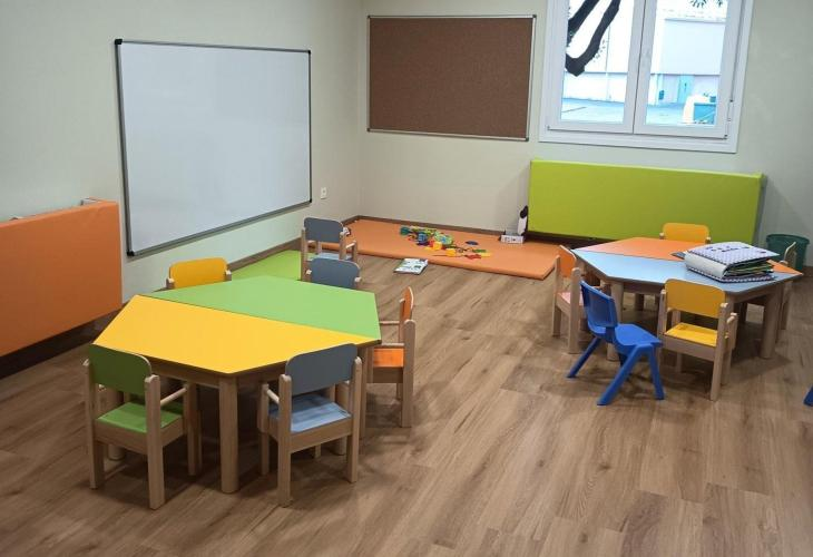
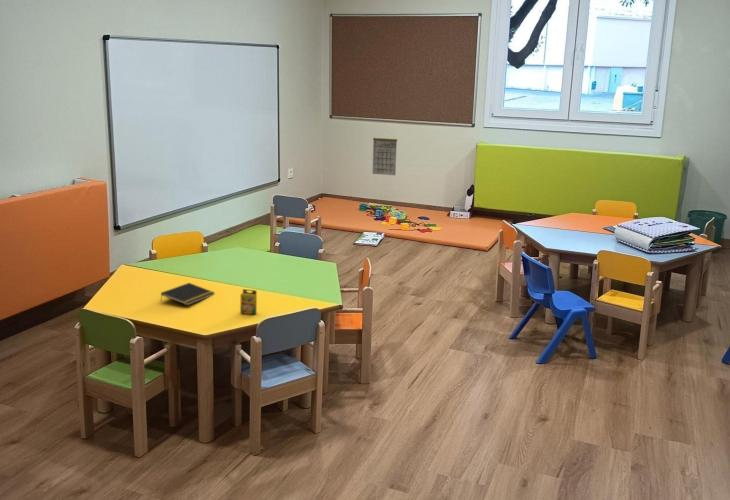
+ crayon box [239,288,258,316]
+ calendar [372,130,398,176]
+ notepad [160,282,216,306]
